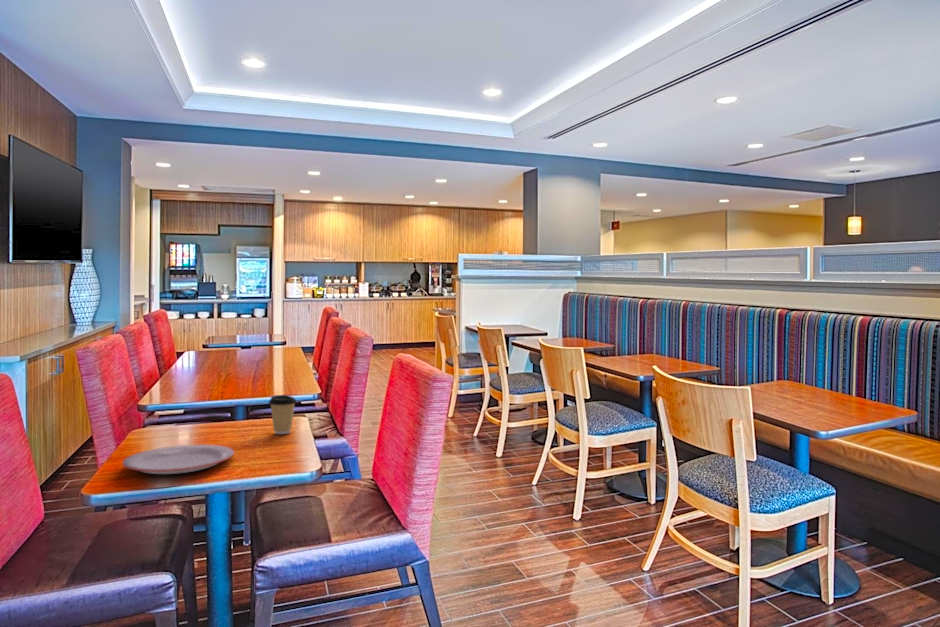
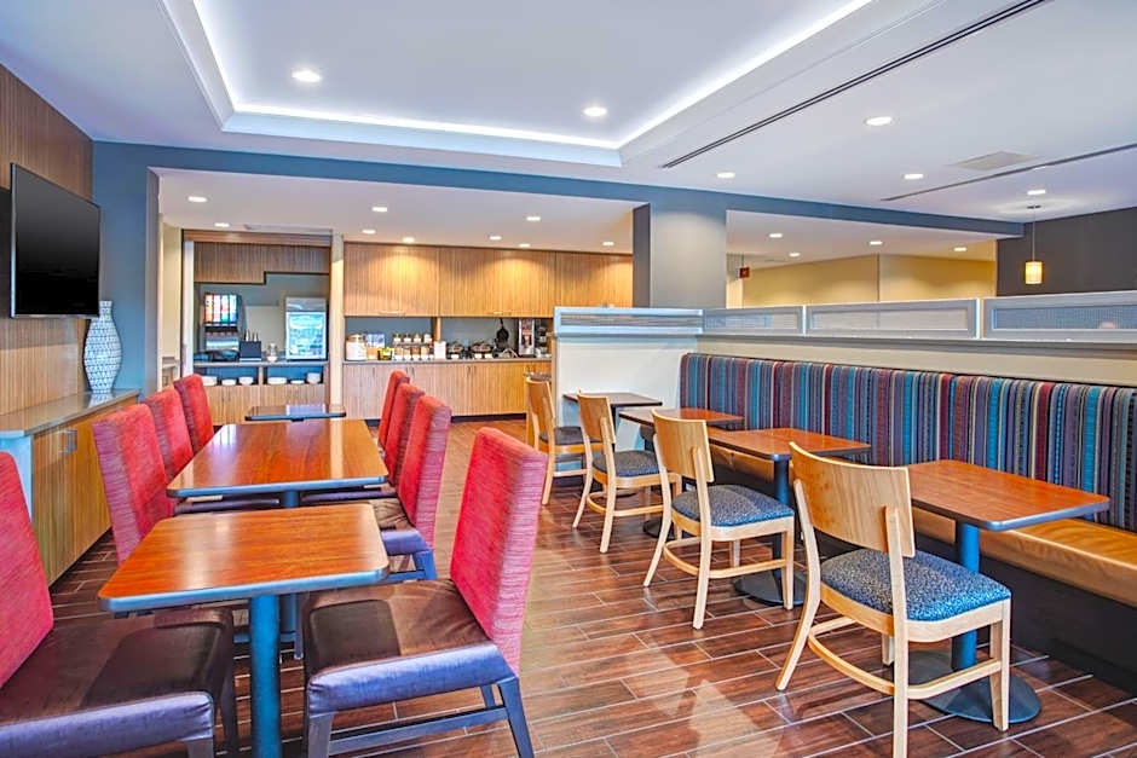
- plate [121,443,236,475]
- coffee cup [268,394,298,435]
